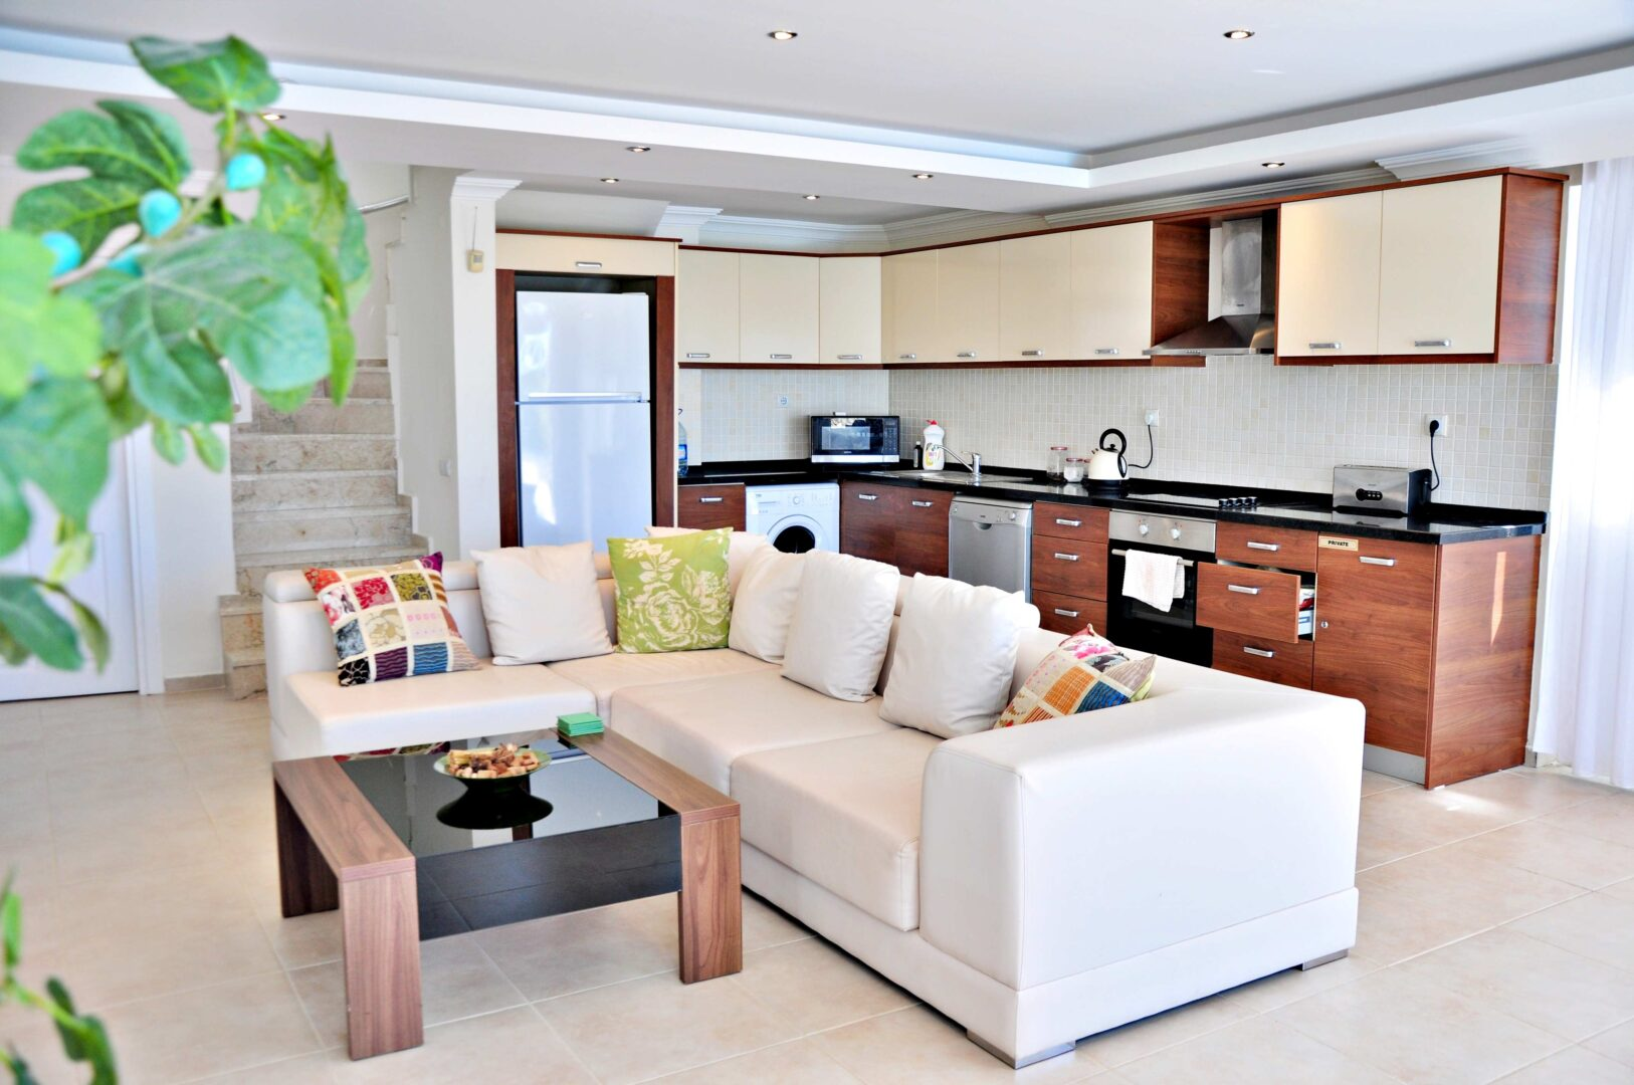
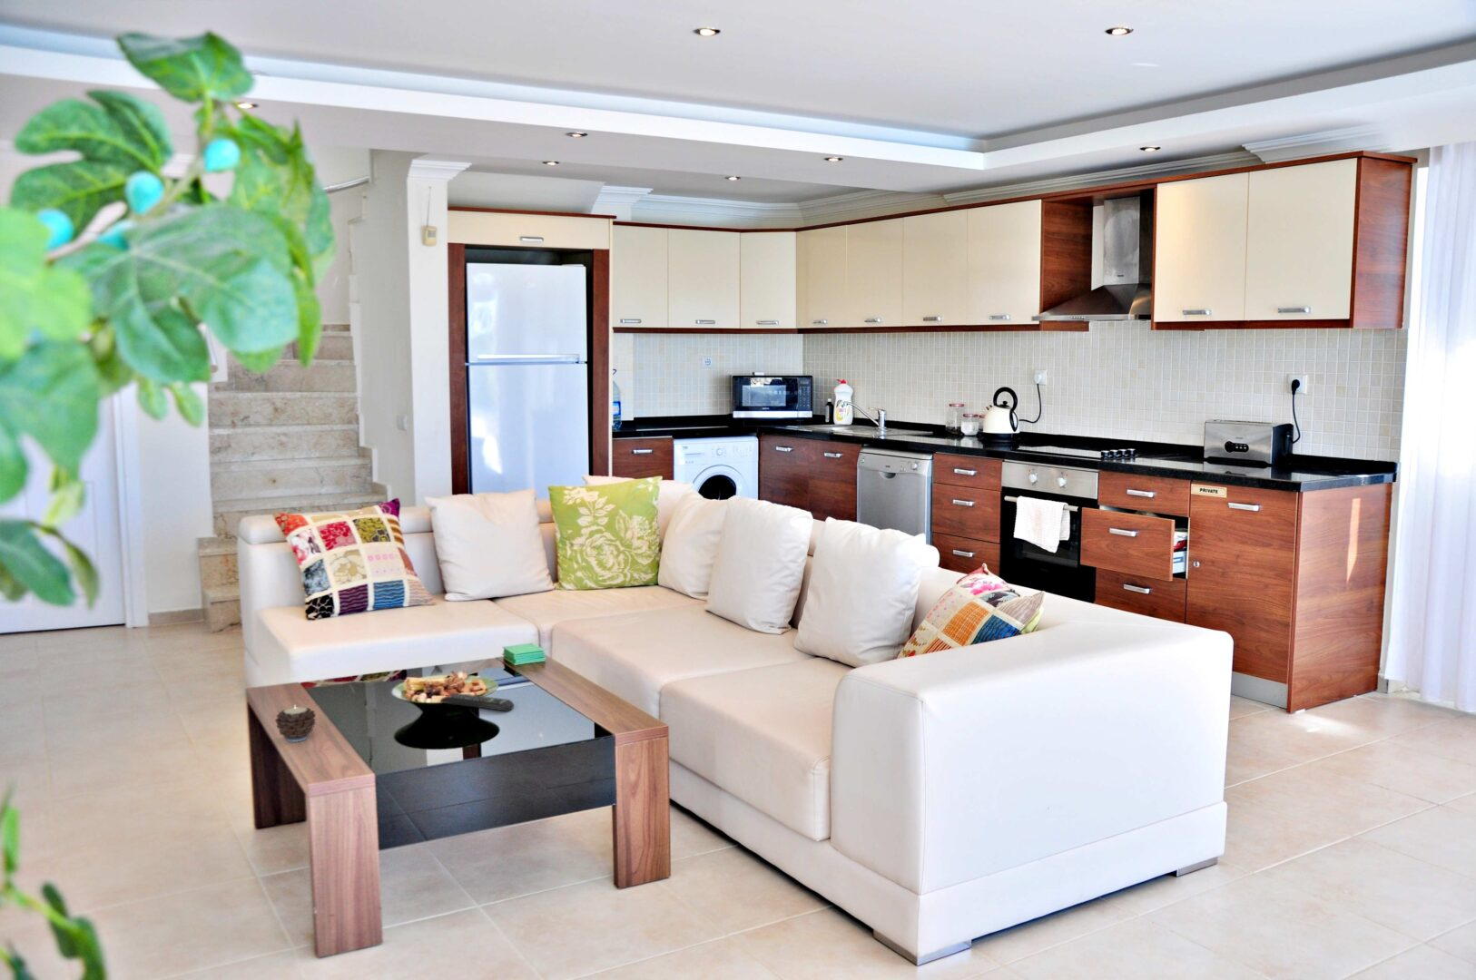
+ remote control [440,692,514,712]
+ candle [275,703,317,743]
